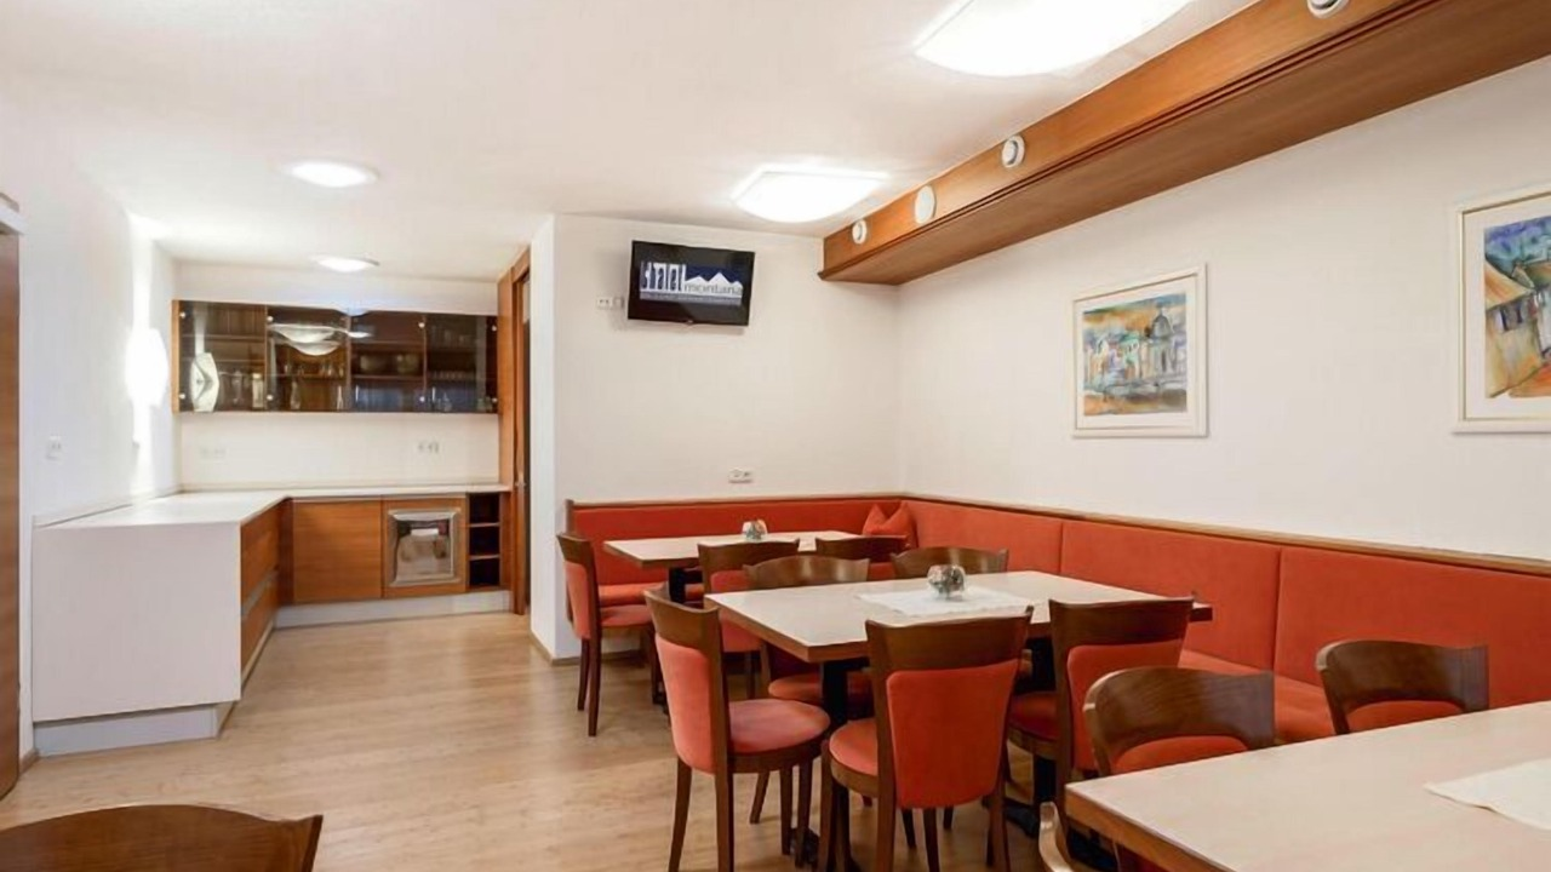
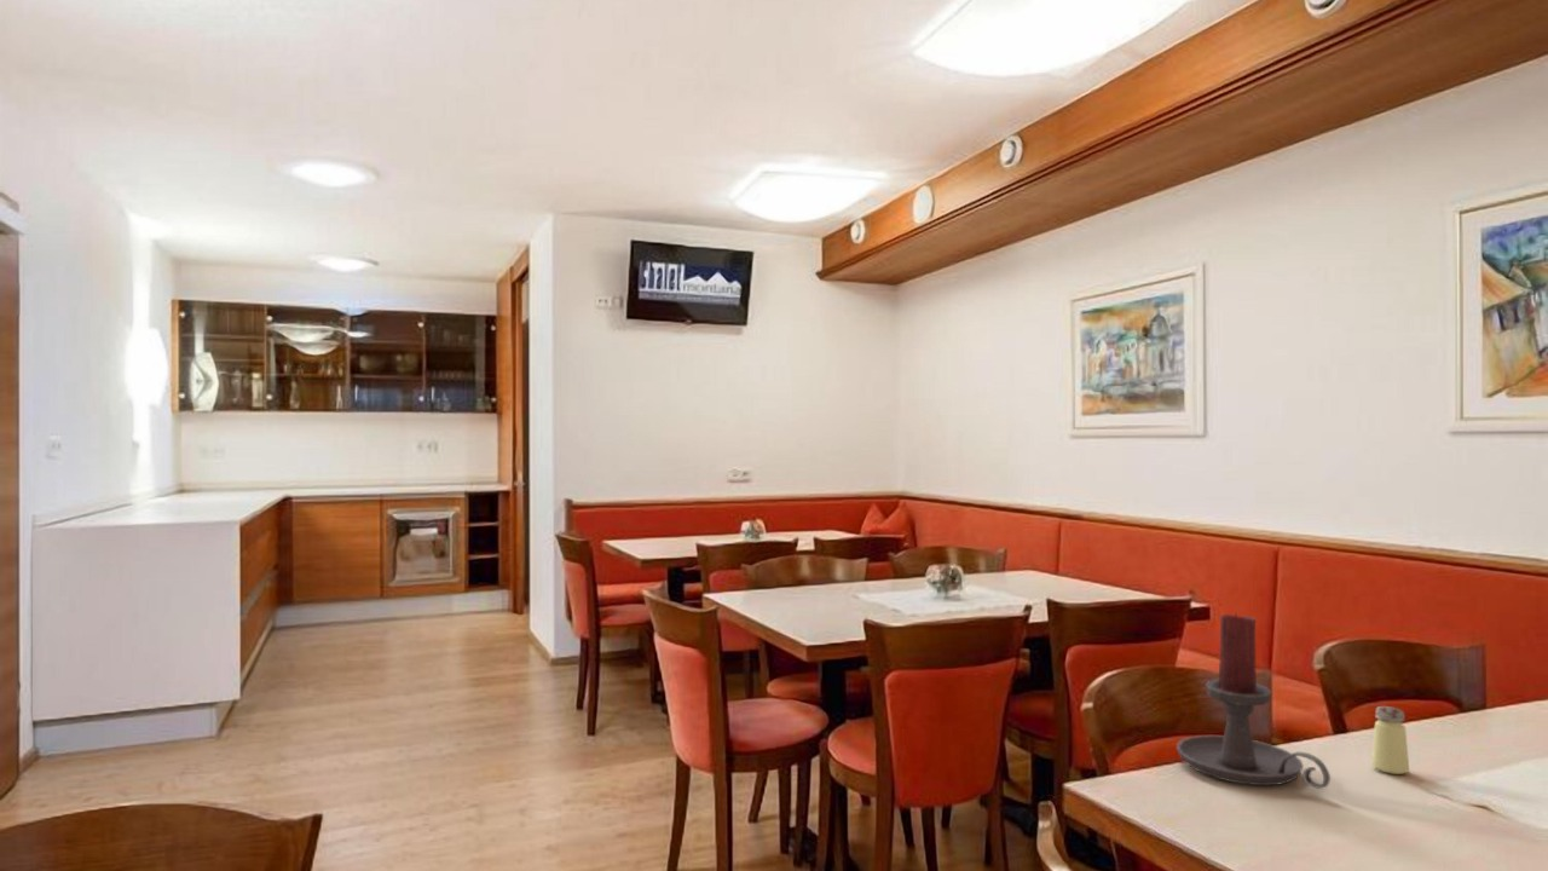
+ candle holder [1176,612,1332,790]
+ saltshaker [1370,705,1410,775]
